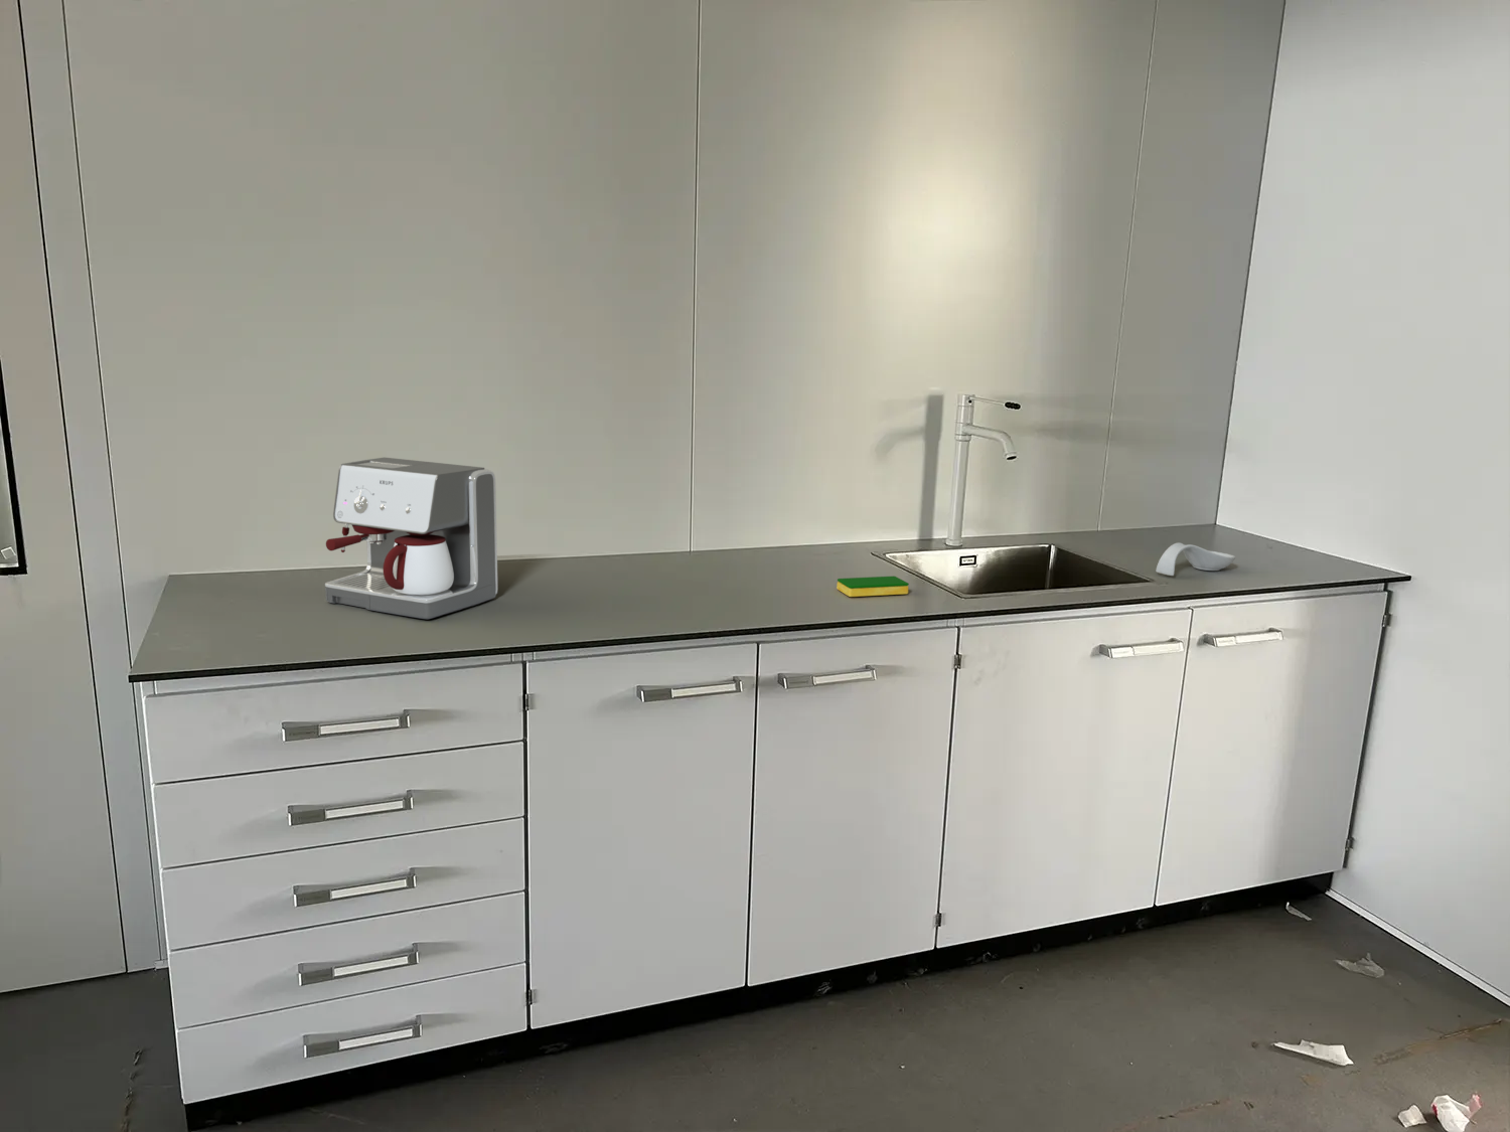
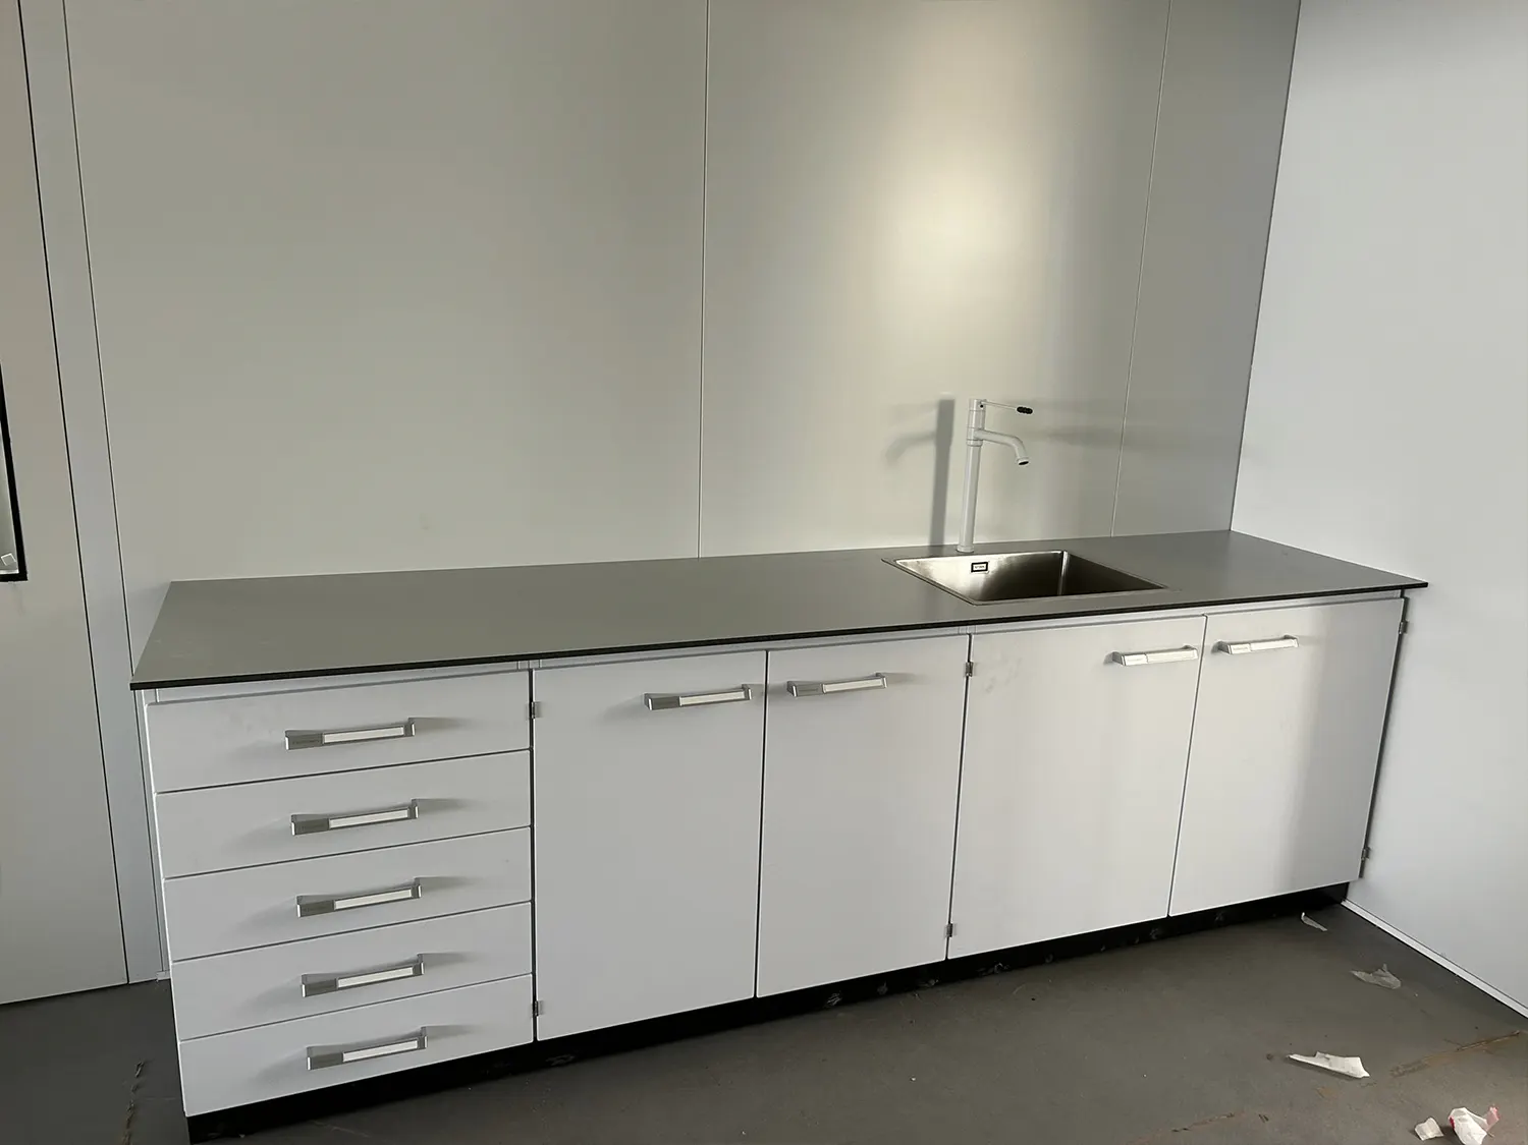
- coffee maker [325,457,498,620]
- spoon rest [1154,541,1237,577]
- dish sponge [836,576,910,598]
